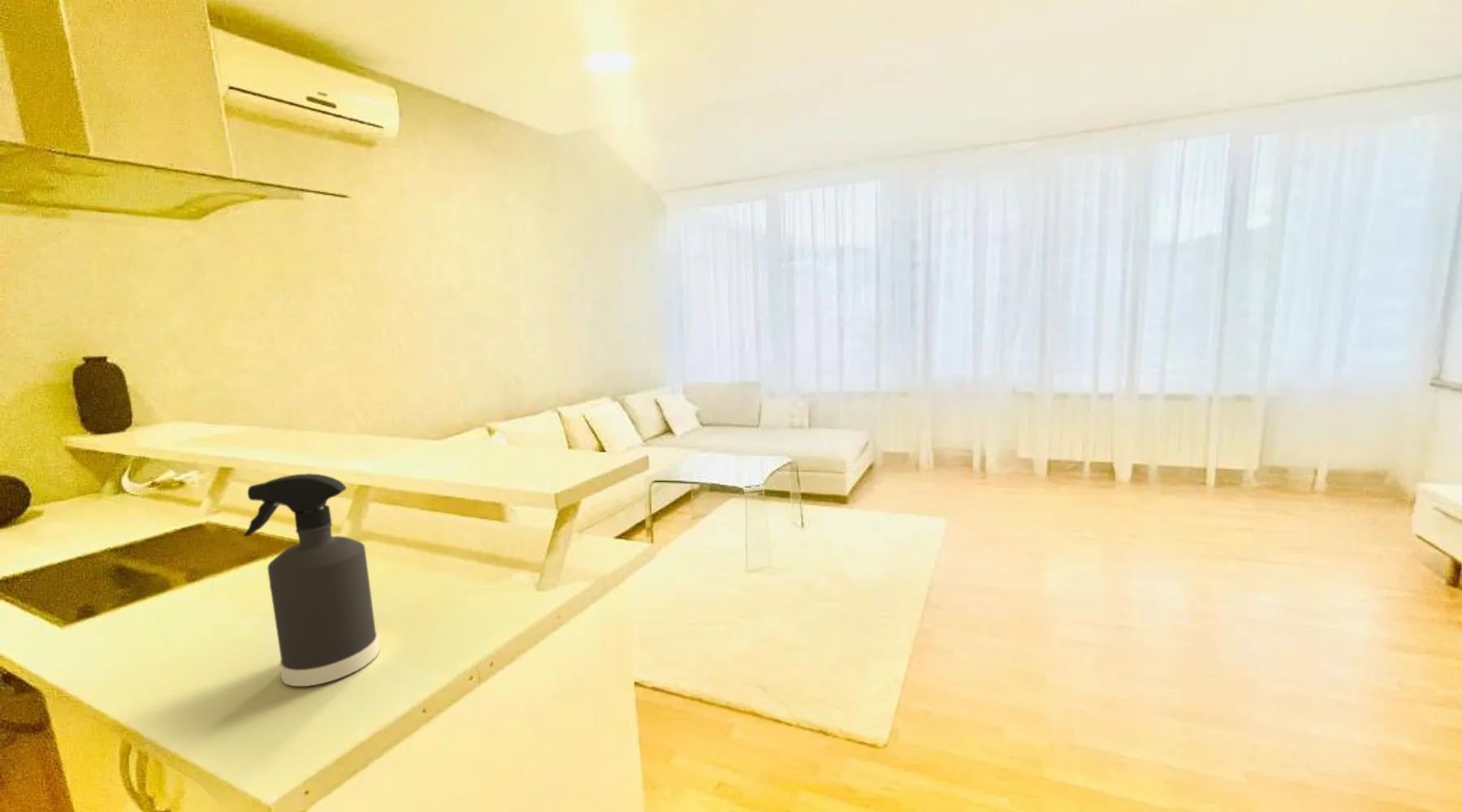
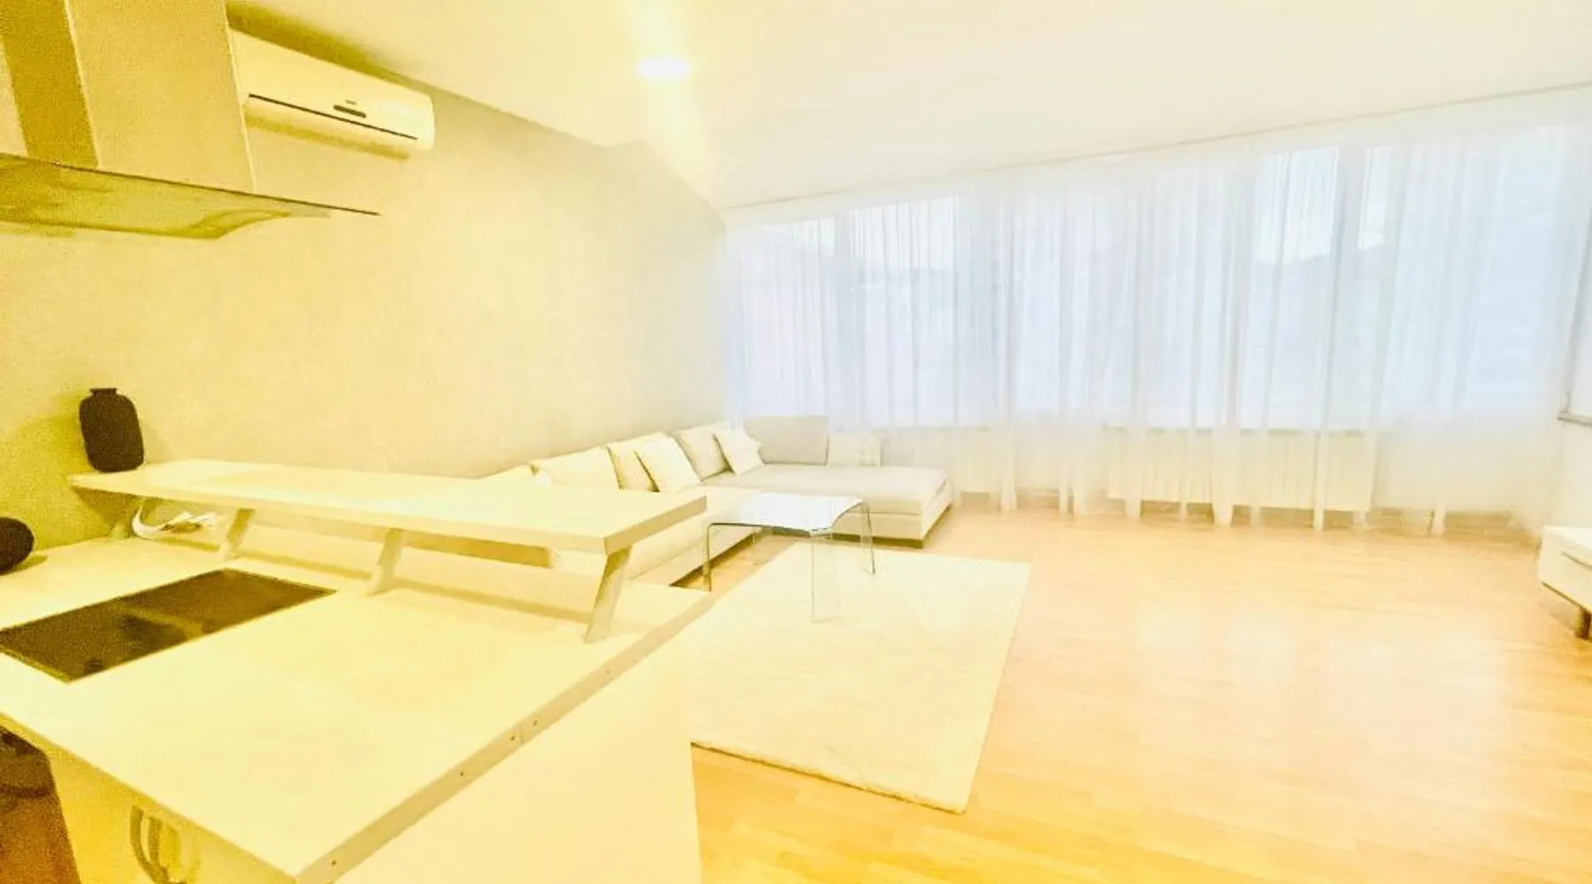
- spray bottle [243,473,381,687]
